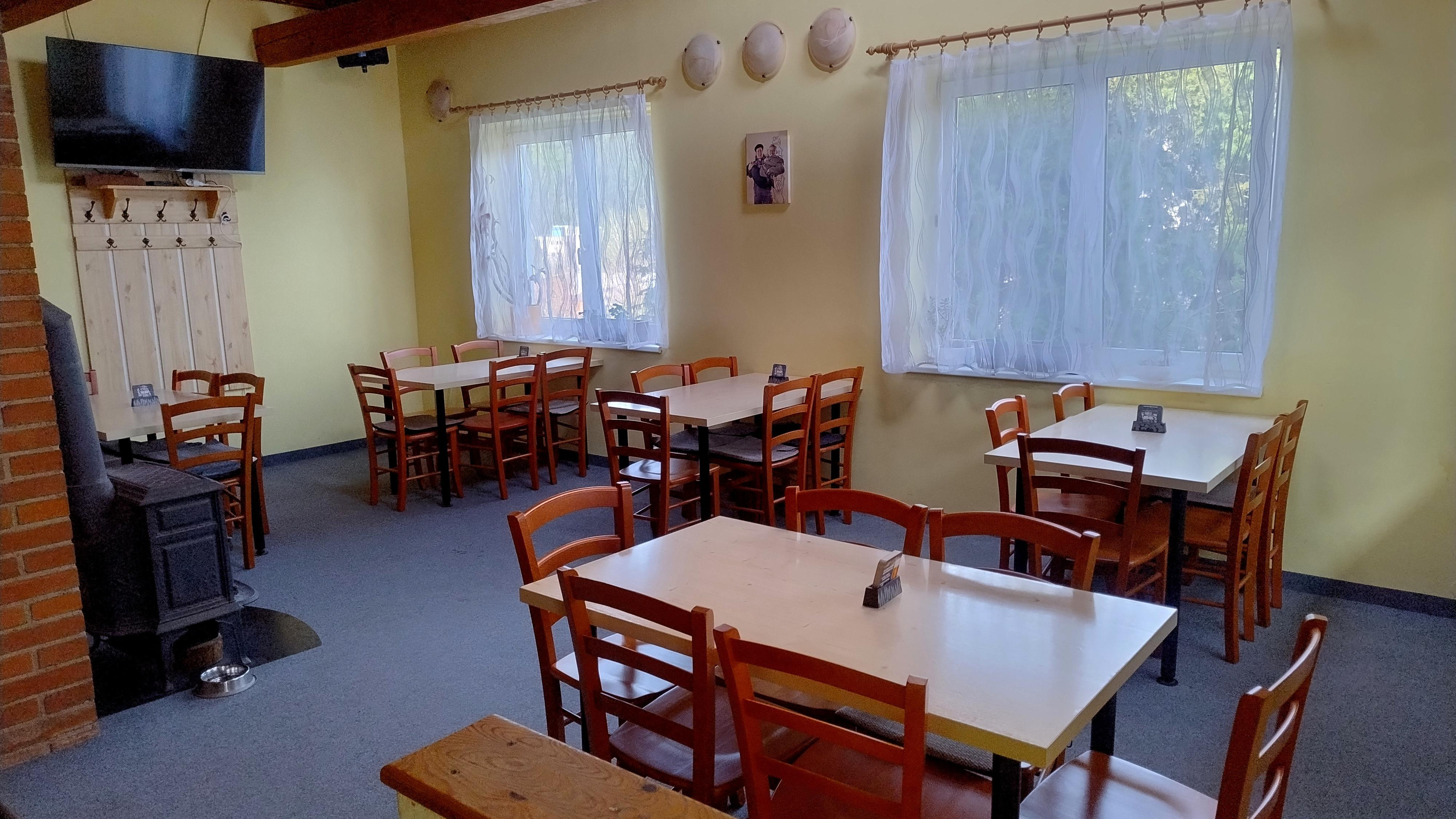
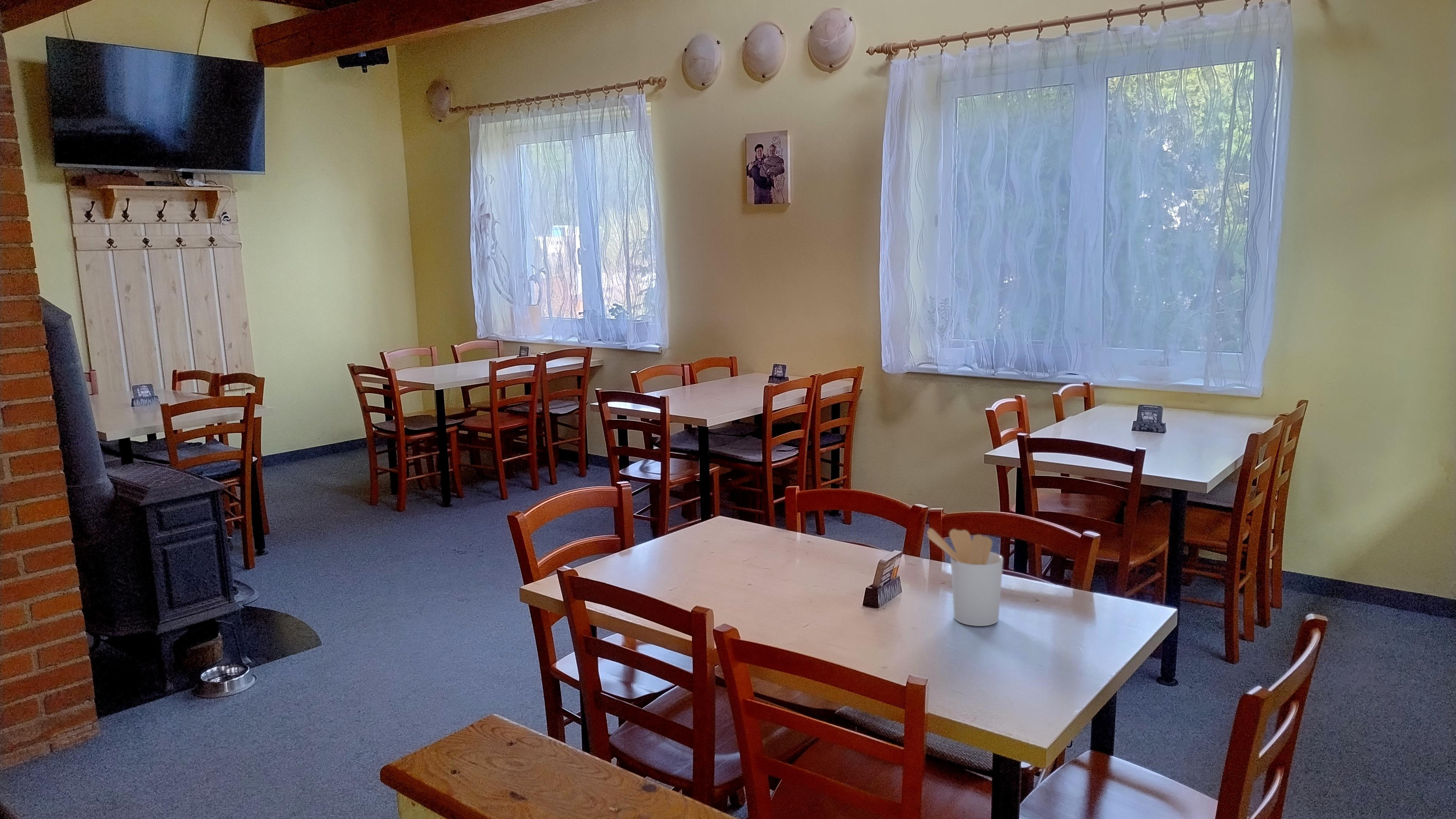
+ utensil holder [926,528,1004,626]
